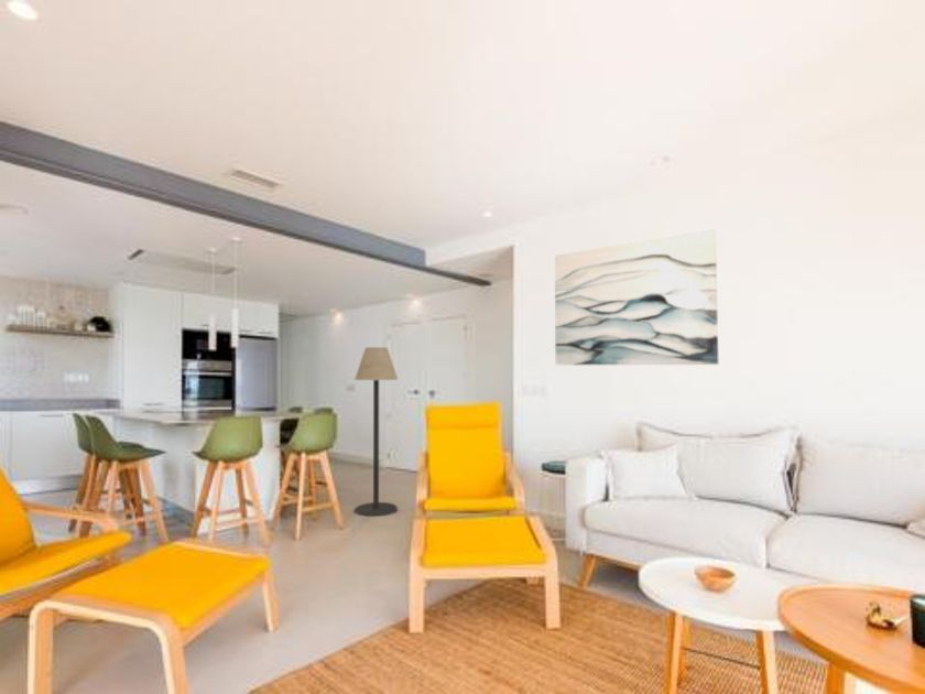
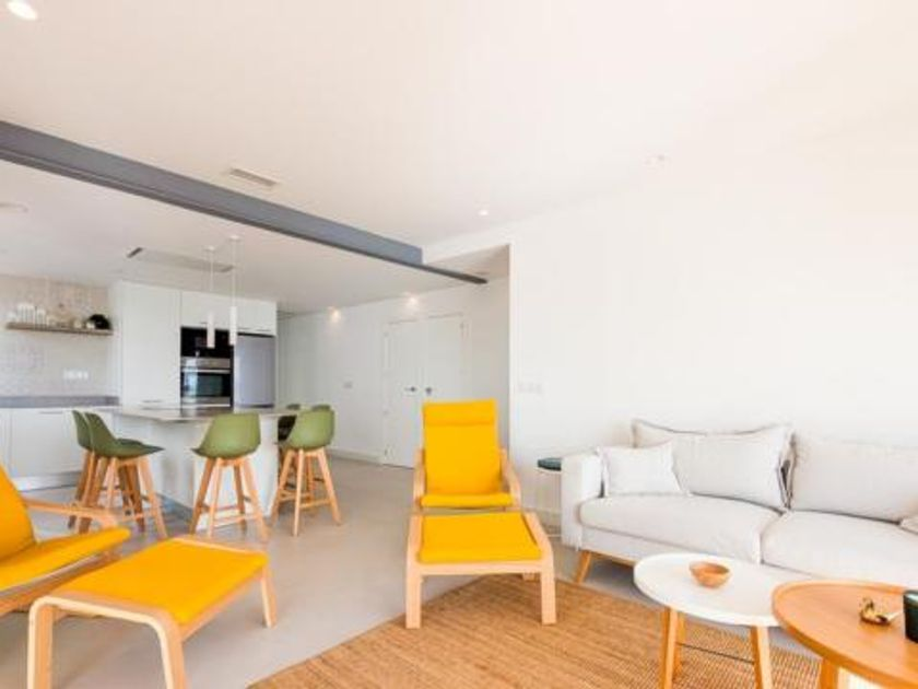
- wall art [554,228,719,366]
- floor lamp [353,346,399,518]
